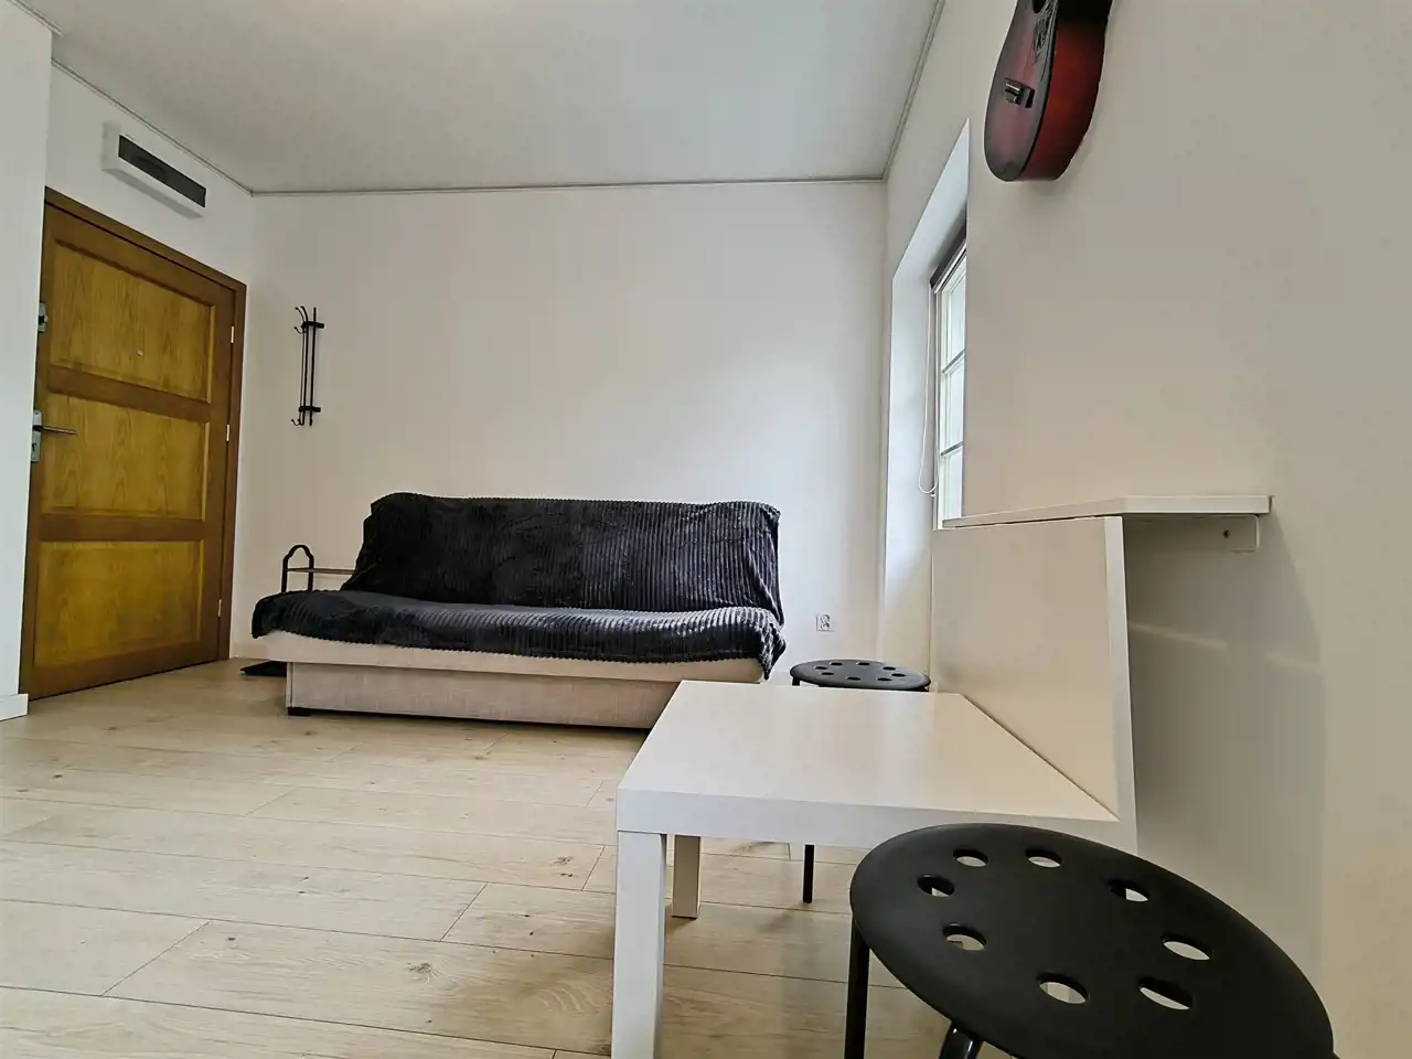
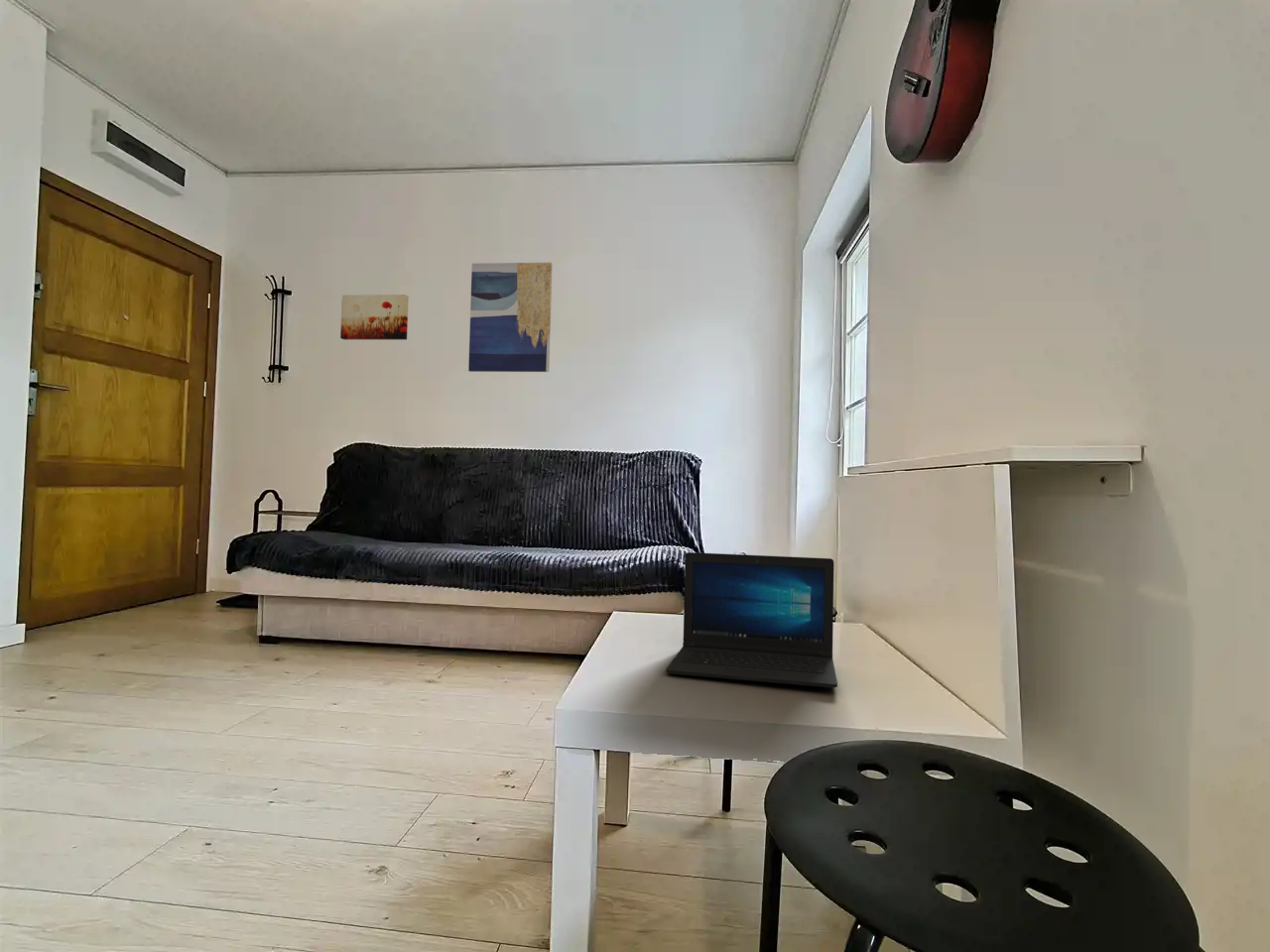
+ wall art [339,294,409,341]
+ laptop [665,551,838,689]
+ wall art [467,262,553,373]
